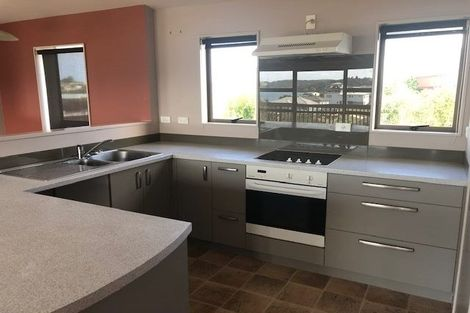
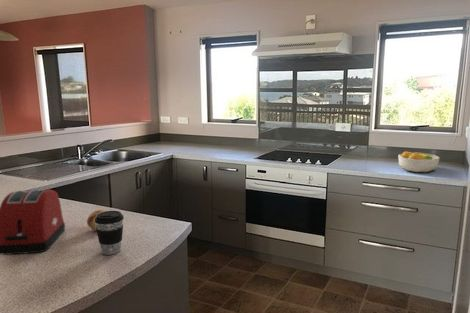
+ fruit [86,209,106,231]
+ toaster [0,188,66,256]
+ fruit bowl [397,150,441,173]
+ coffee cup [95,210,125,256]
